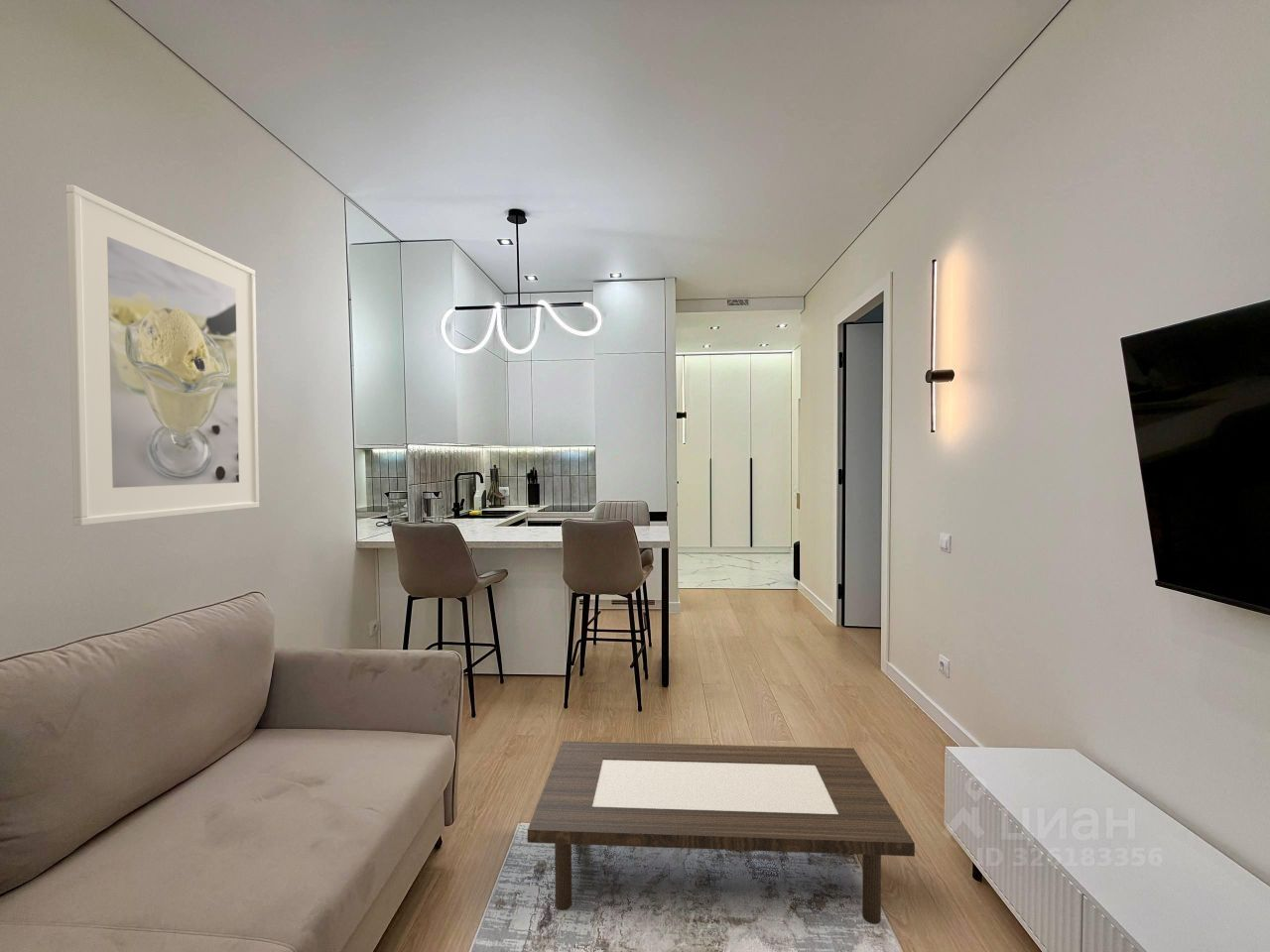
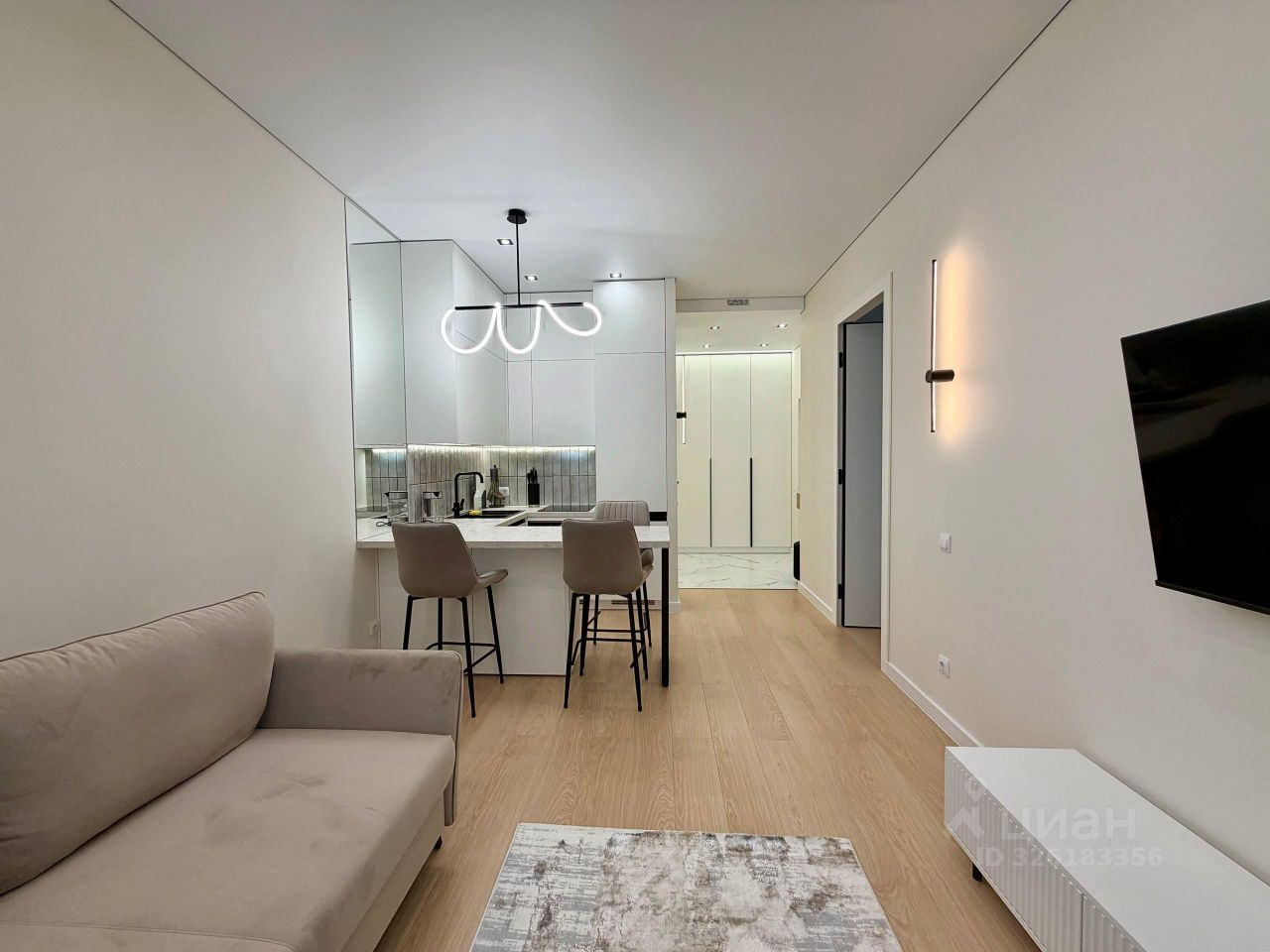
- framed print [65,183,260,527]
- coffee table [527,740,916,925]
